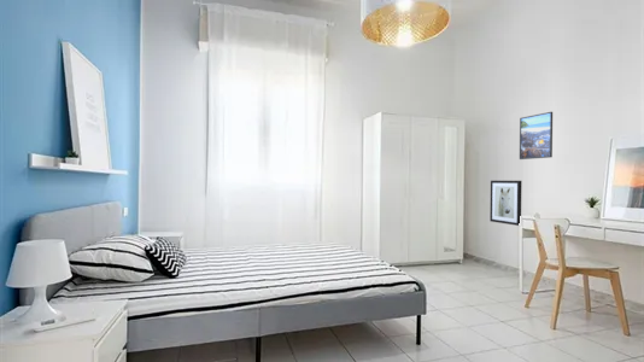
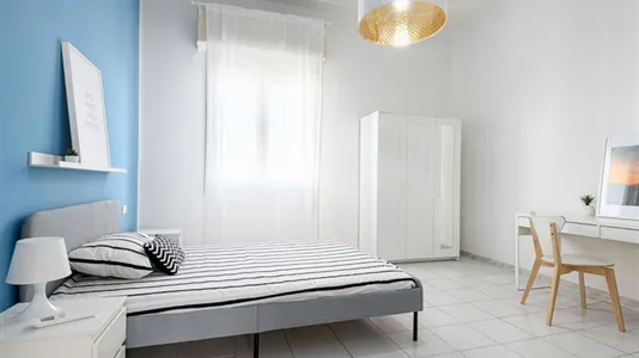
- wall art [488,180,522,227]
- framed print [519,111,554,160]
